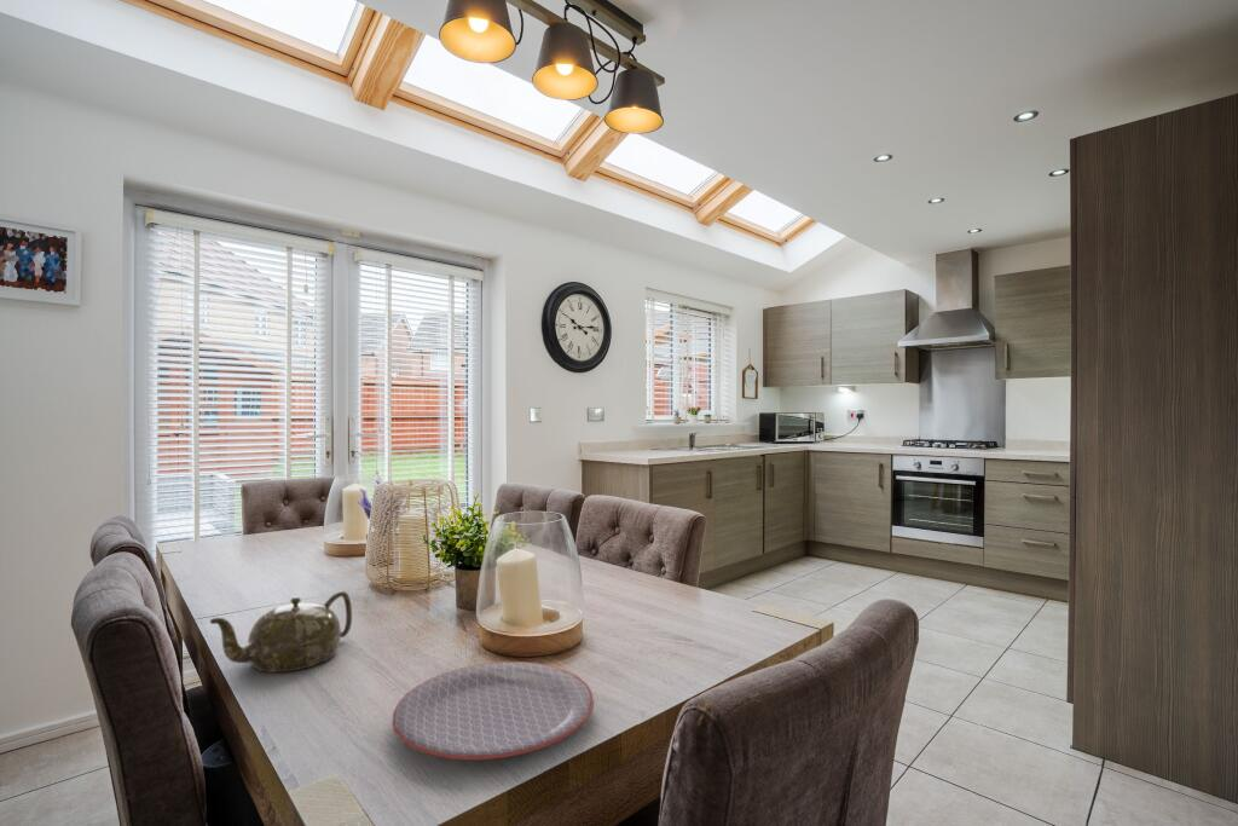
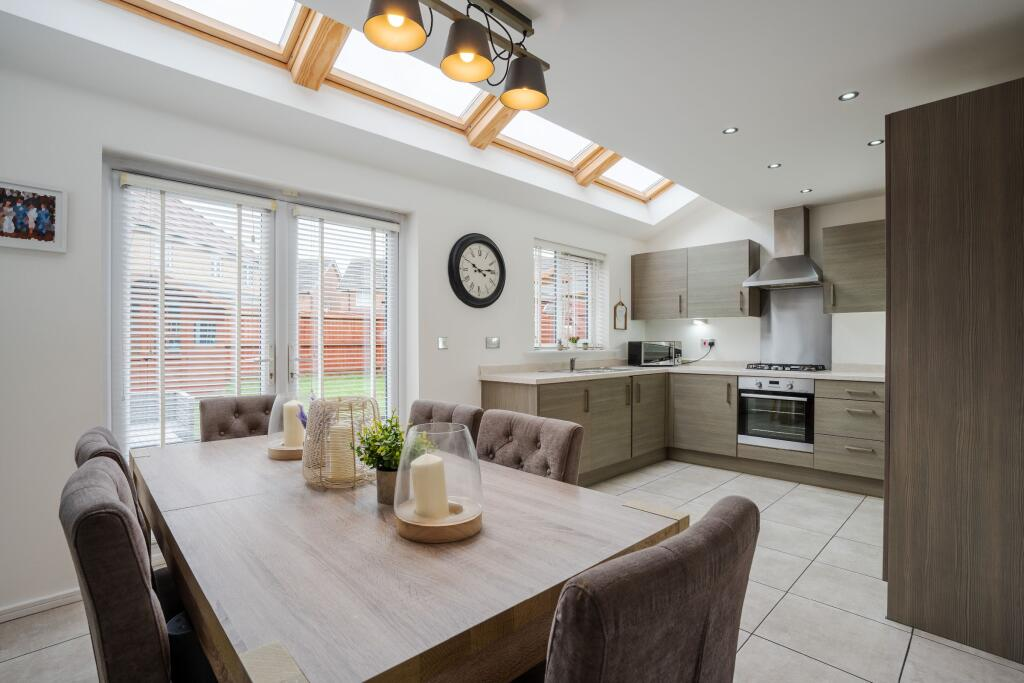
- plate [391,660,595,761]
- teapot [209,590,353,674]
